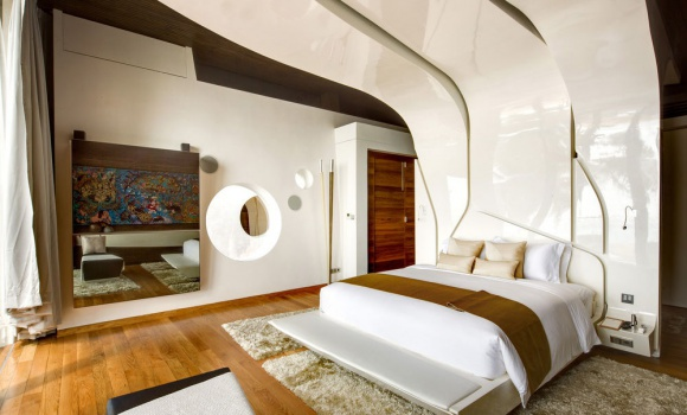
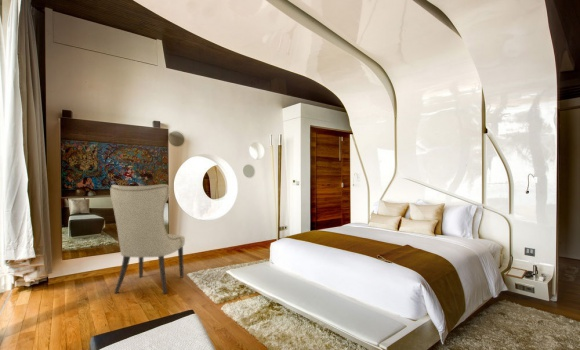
+ chair [109,183,186,295]
